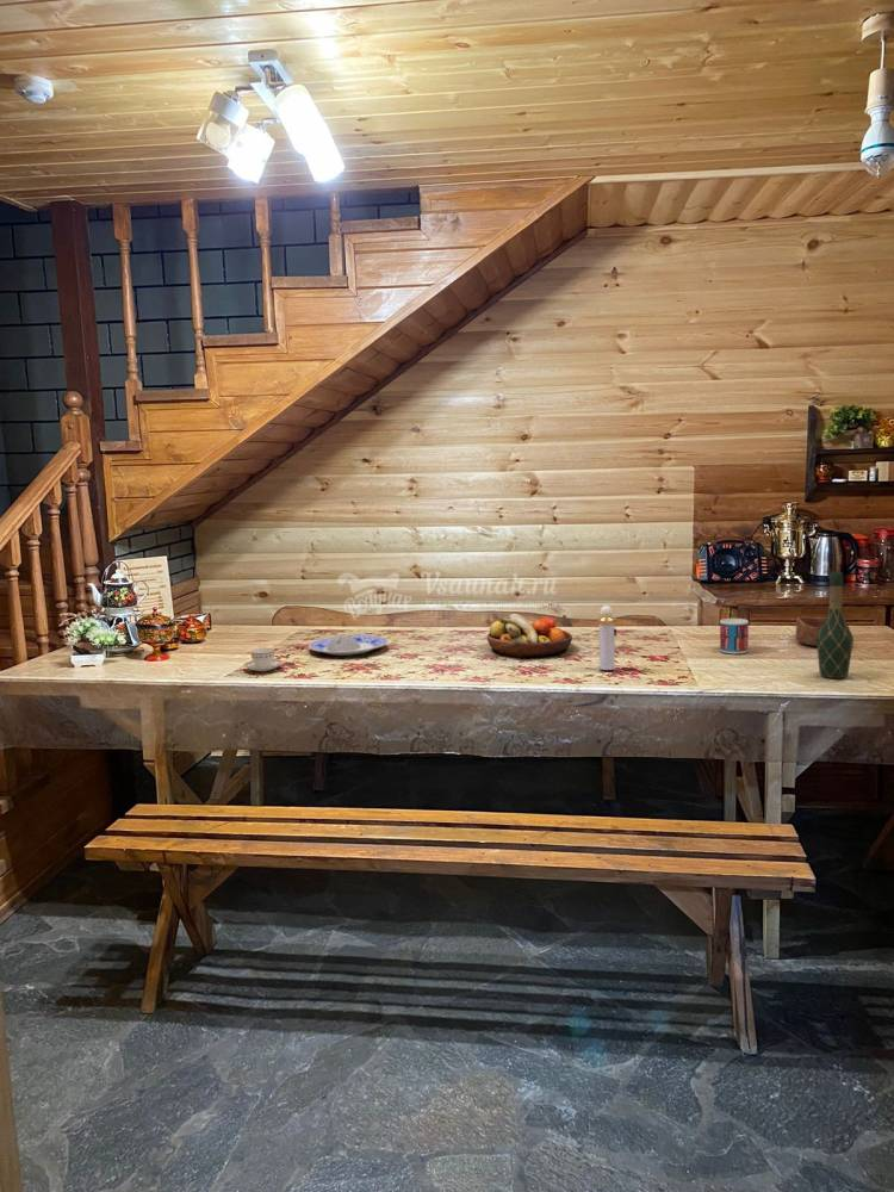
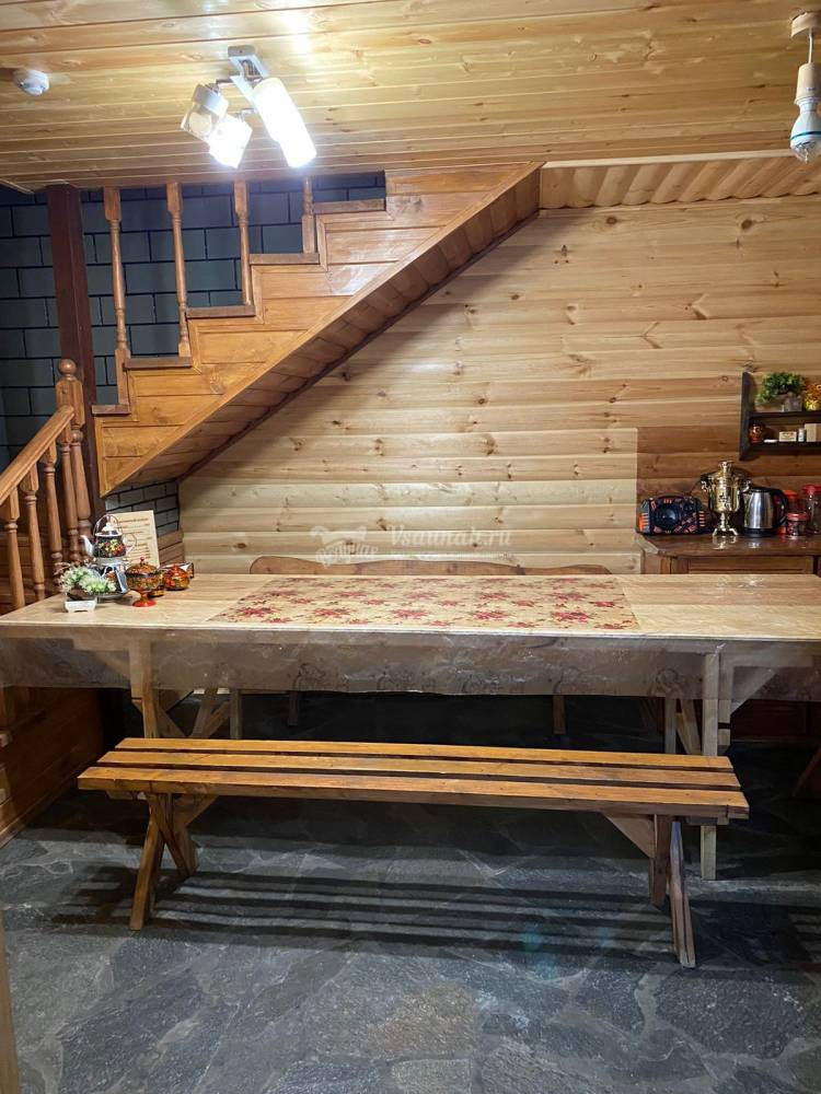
- wine bottle [815,571,855,679]
- perfume bottle [596,604,617,671]
- fruit bowl [486,613,573,658]
- bowl [795,616,826,647]
- teacup [243,647,284,672]
- mug [719,617,750,654]
- plate [308,633,389,657]
